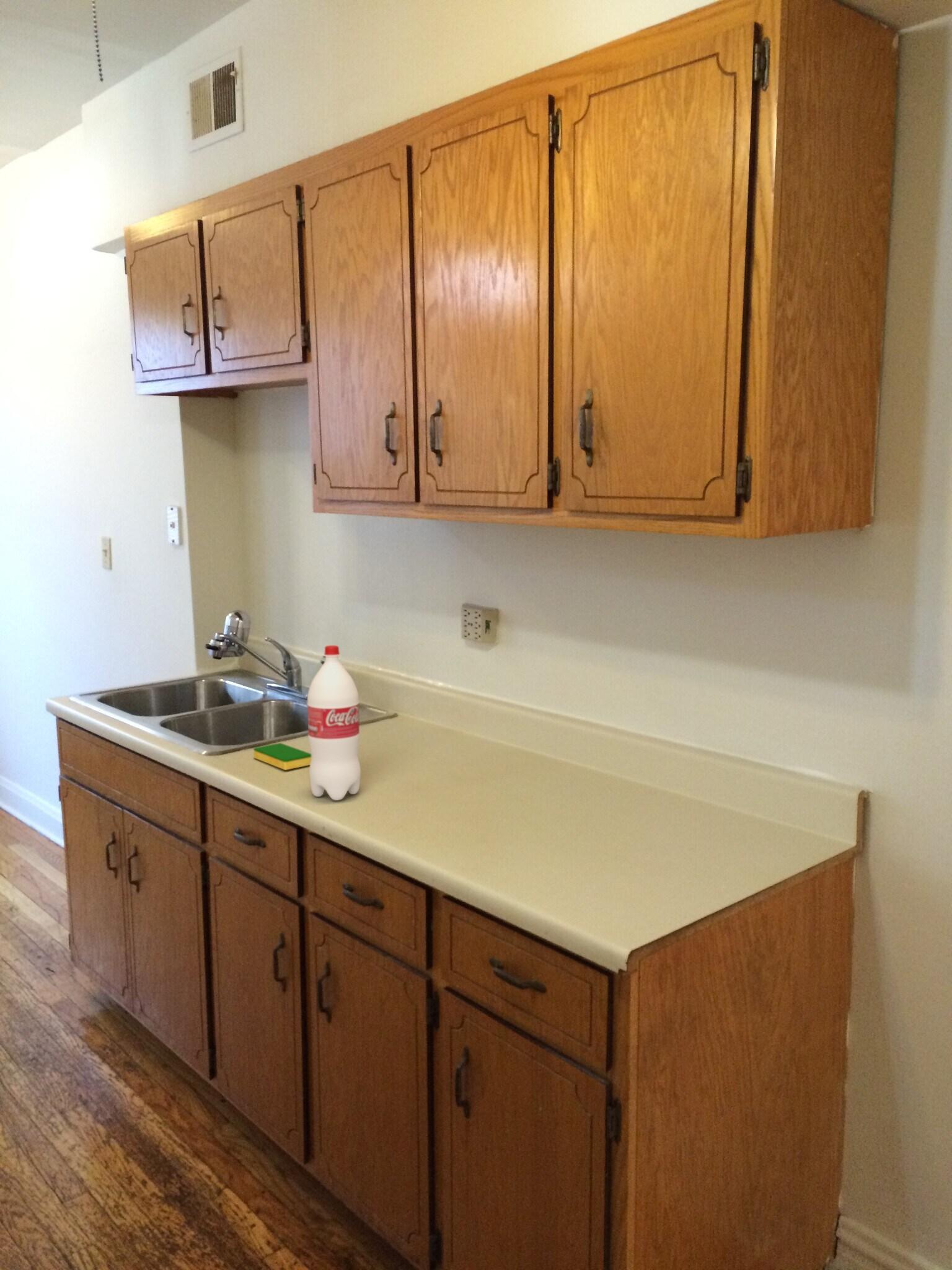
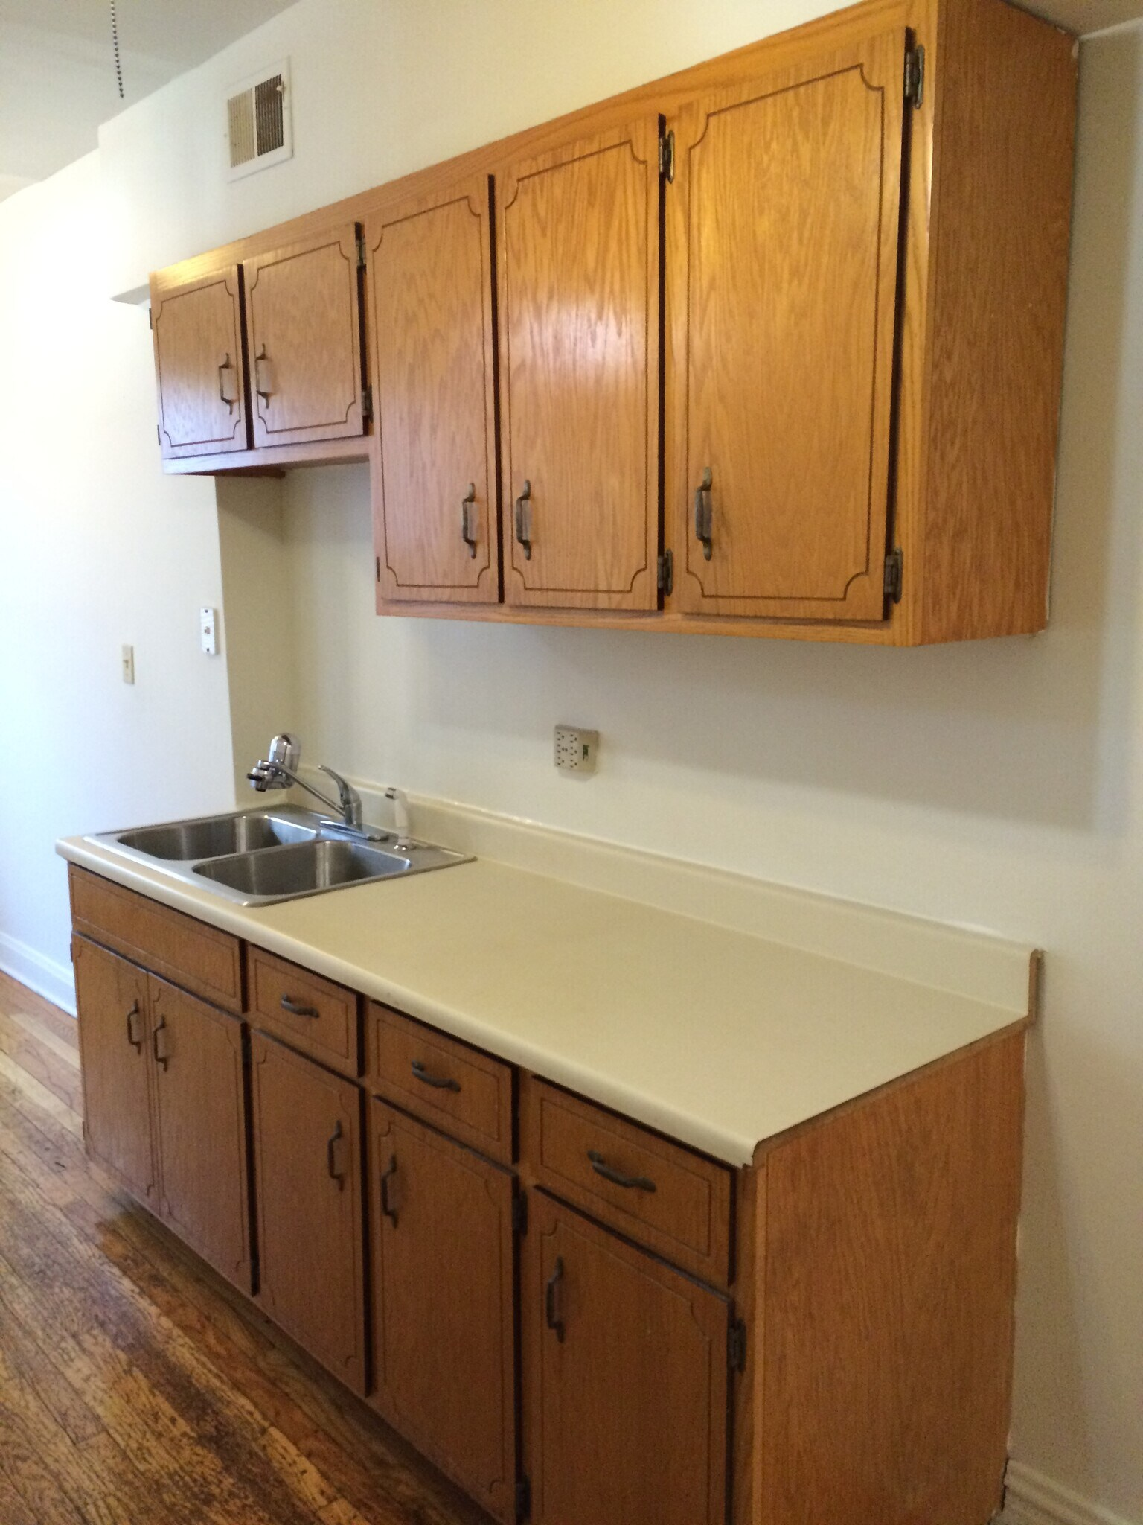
- bottle [306,645,361,801]
- dish sponge [253,742,311,771]
